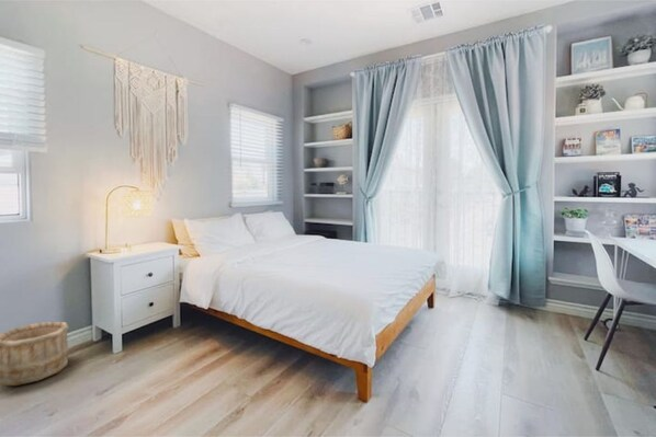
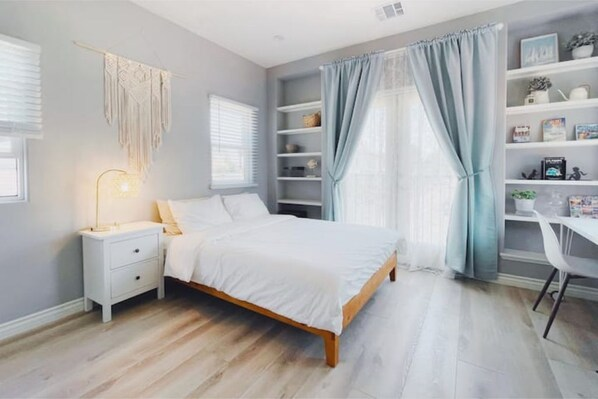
- wooden bucket [0,321,70,387]
